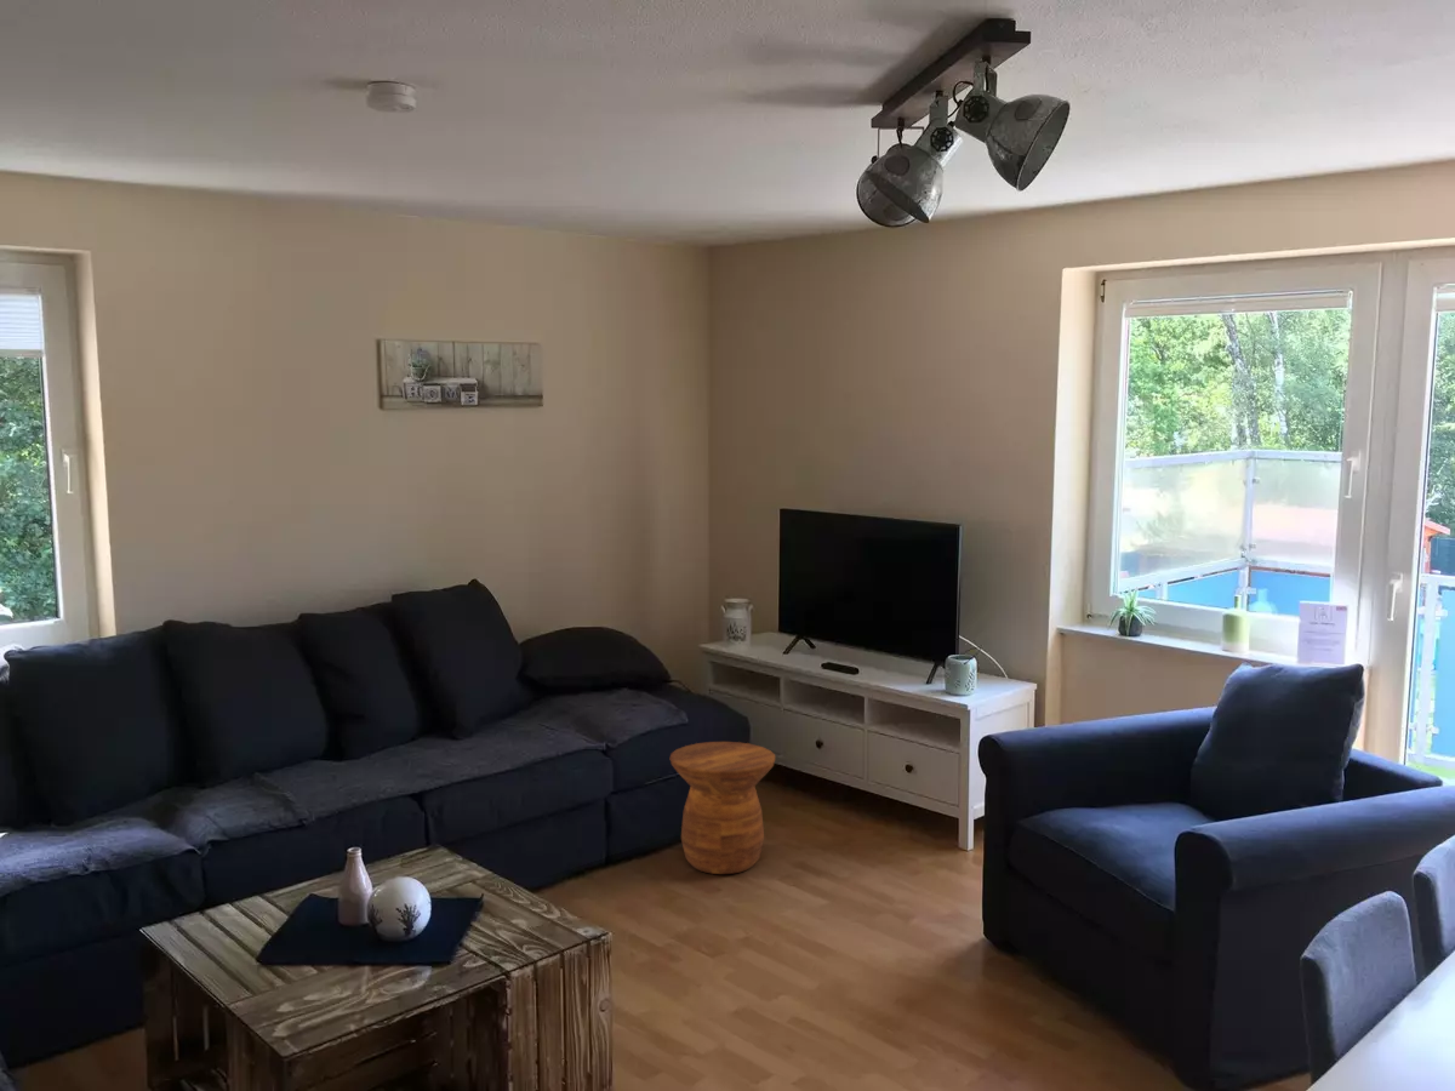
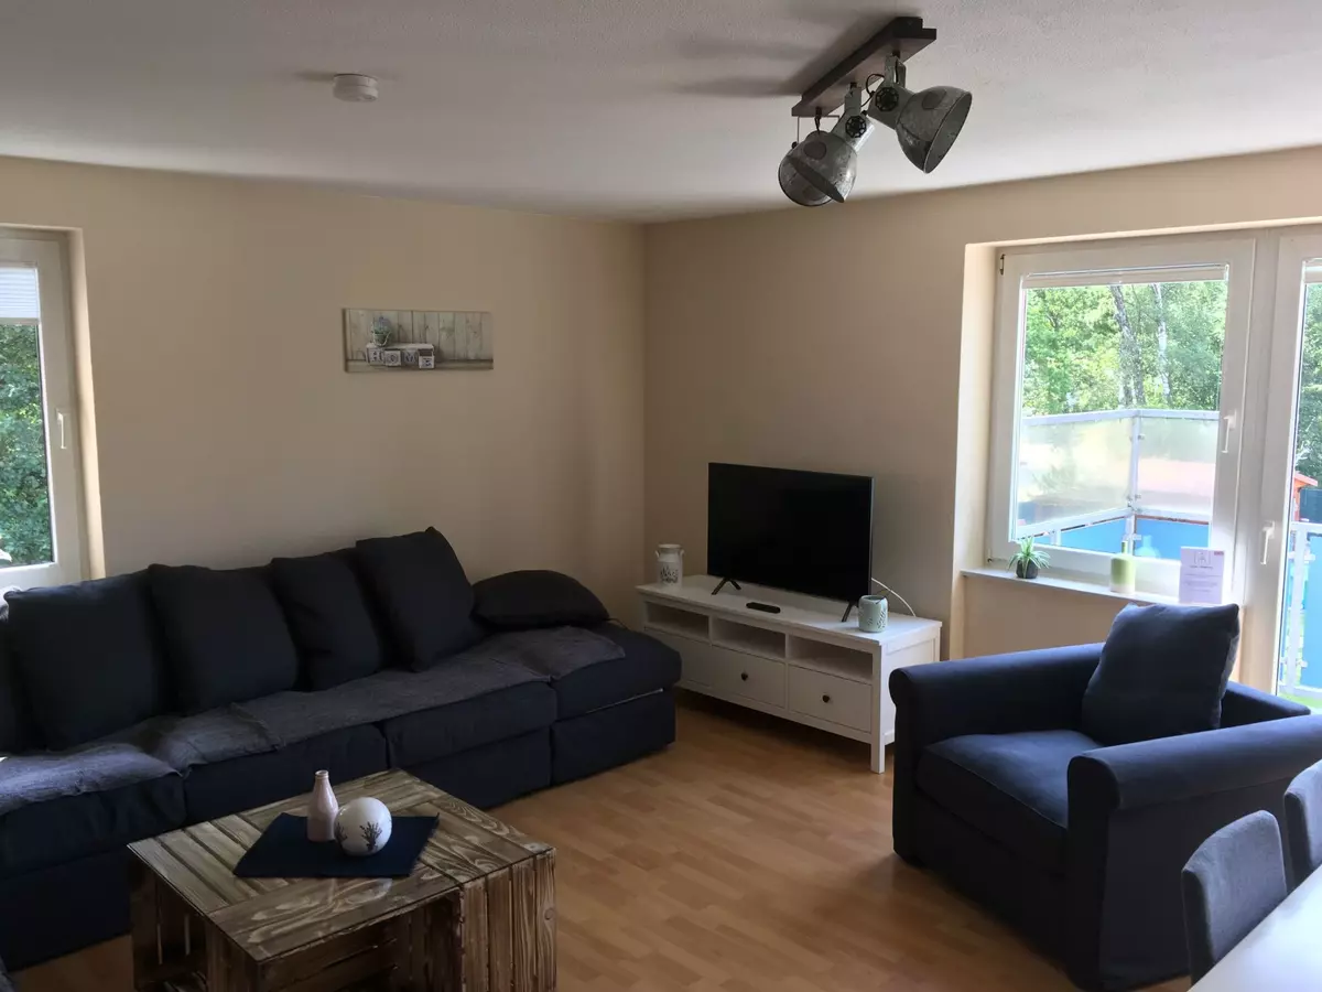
- side table [669,741,776,875]
